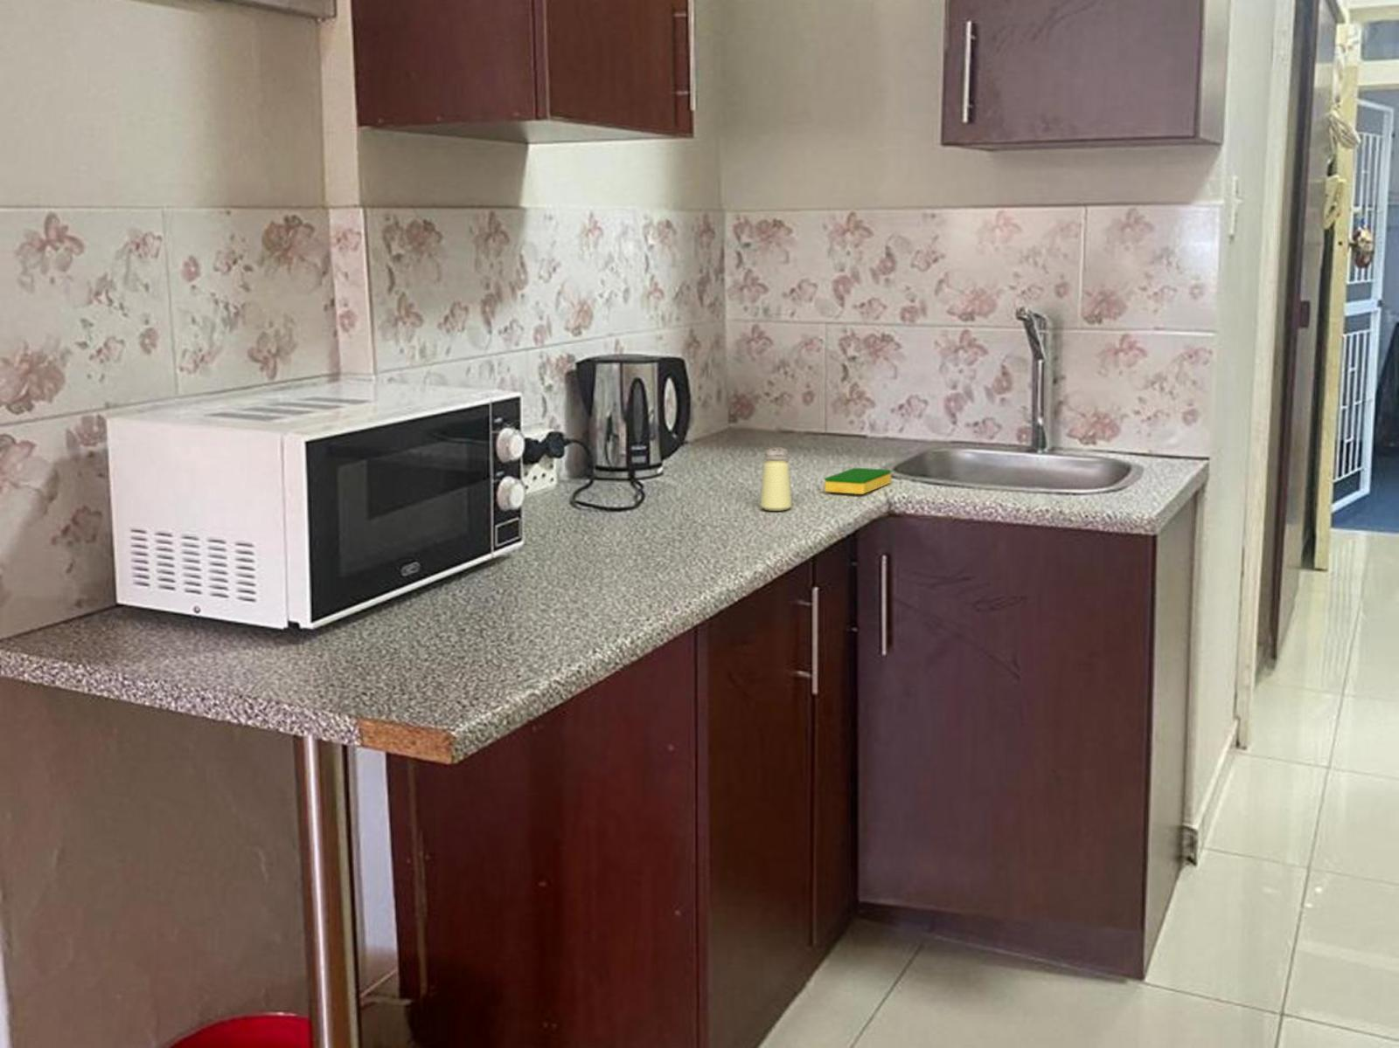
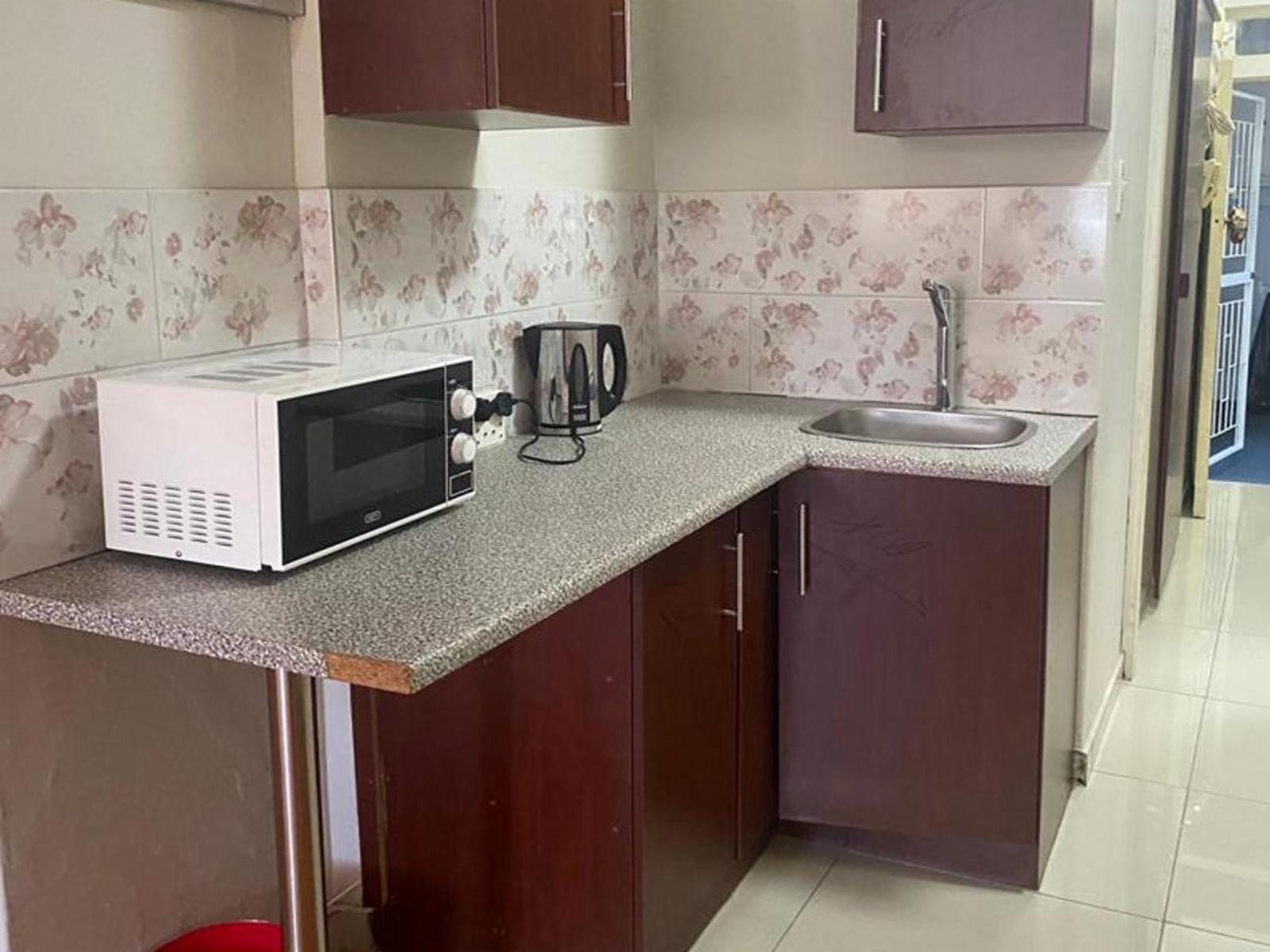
- saltshaker [760,446,792,512]
- dish sponge [824,467,892,495]
